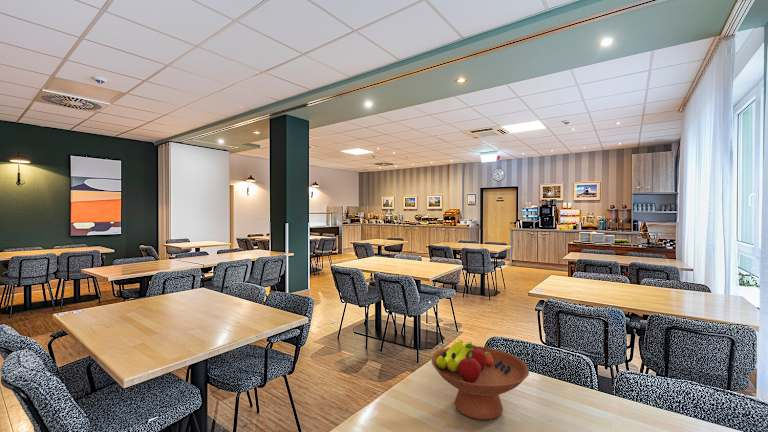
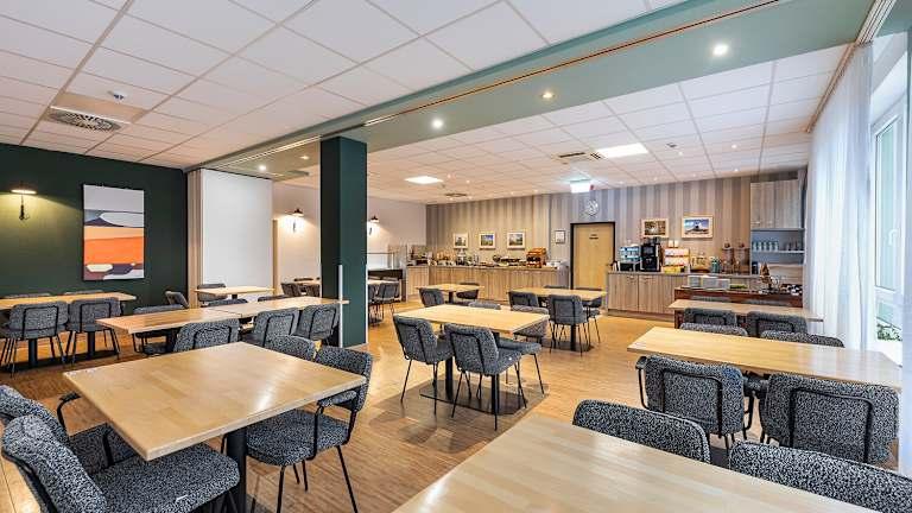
- fruit bowl [431,340,530,421]
